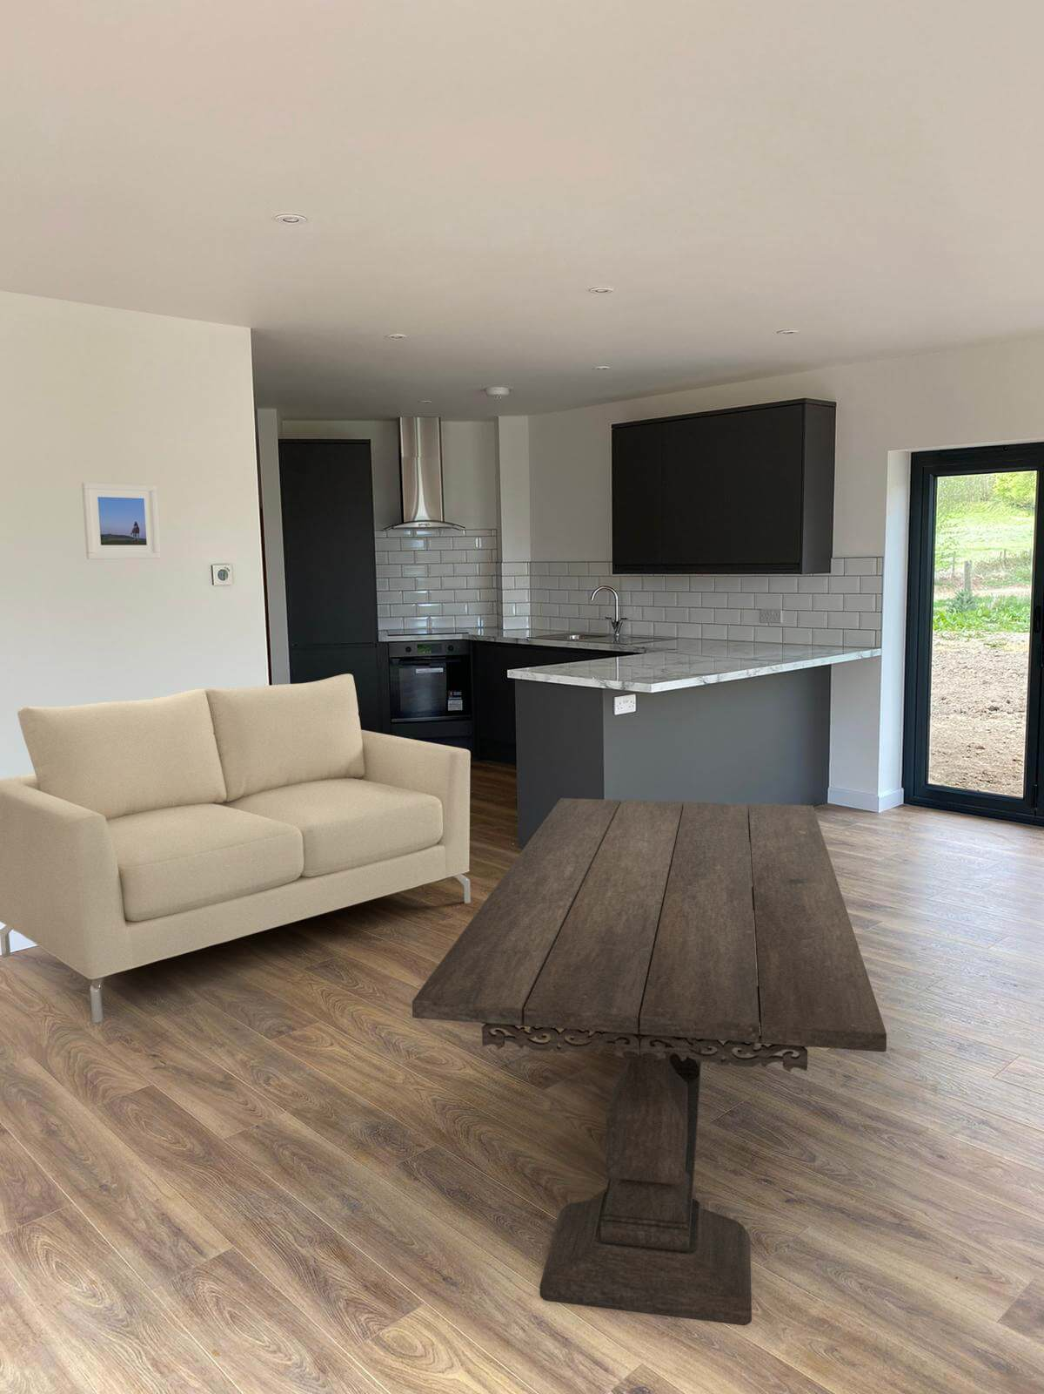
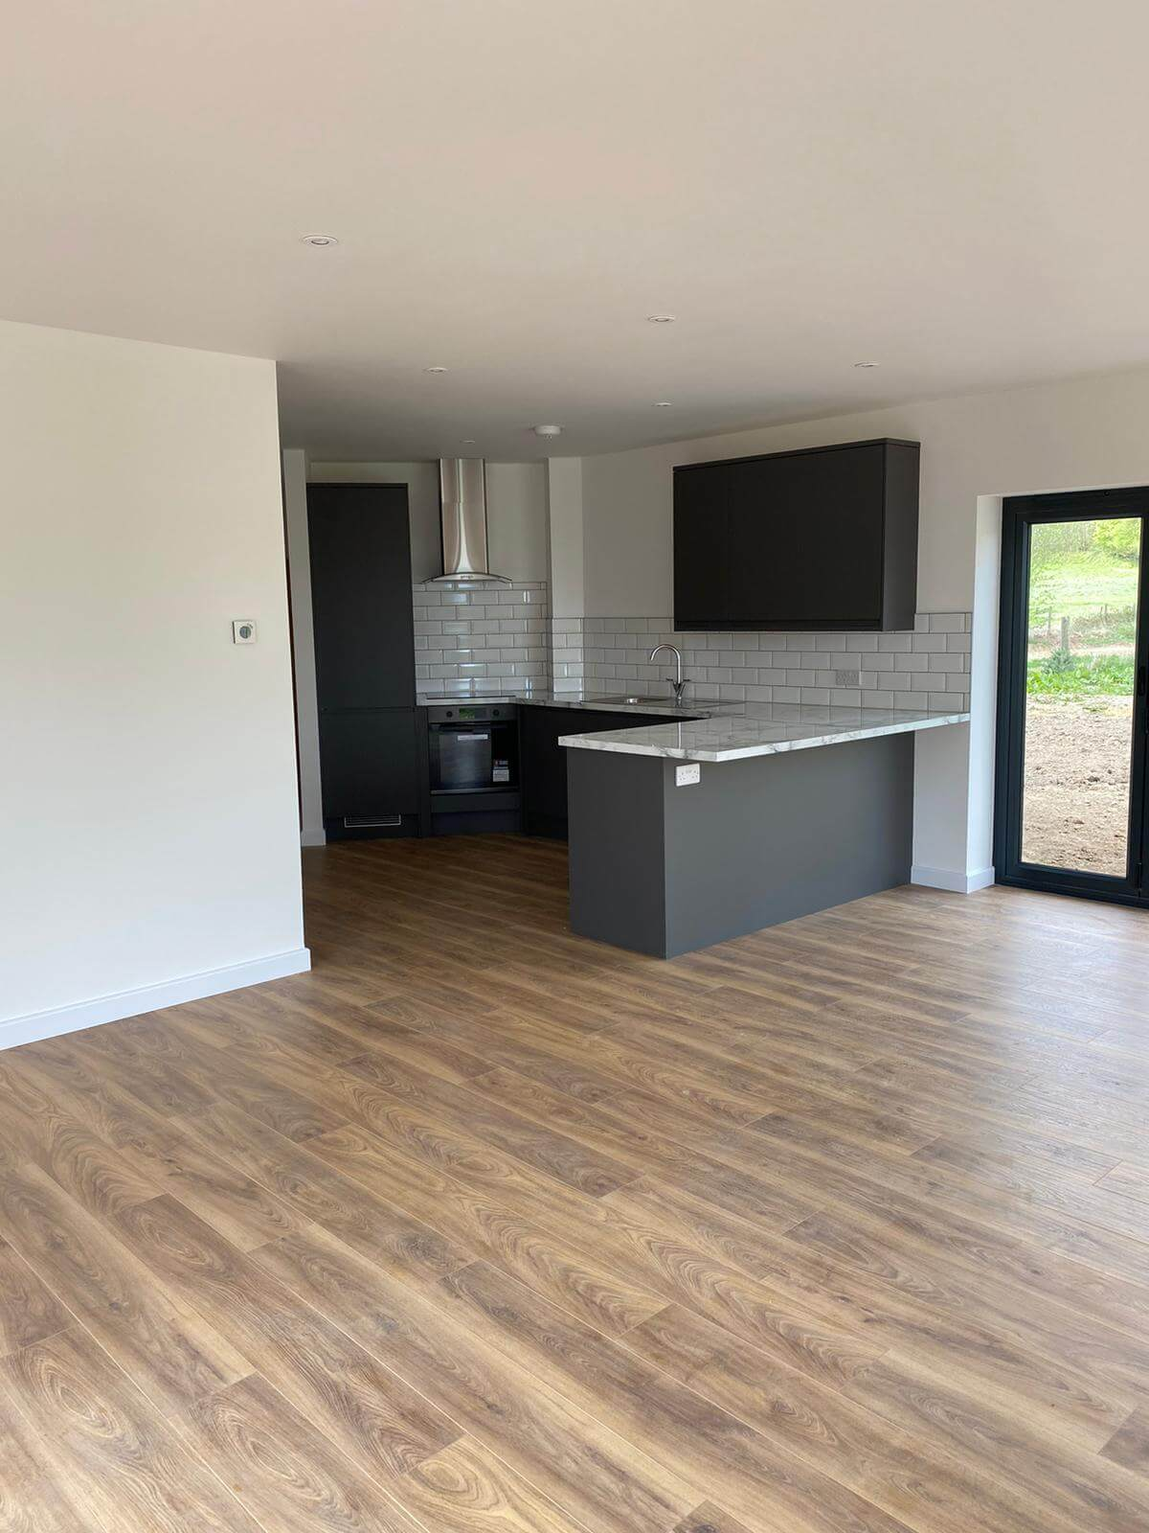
- sofa [0,673,472,1024]
- dining table [411,797,887,1326]
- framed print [81,482,161,560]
